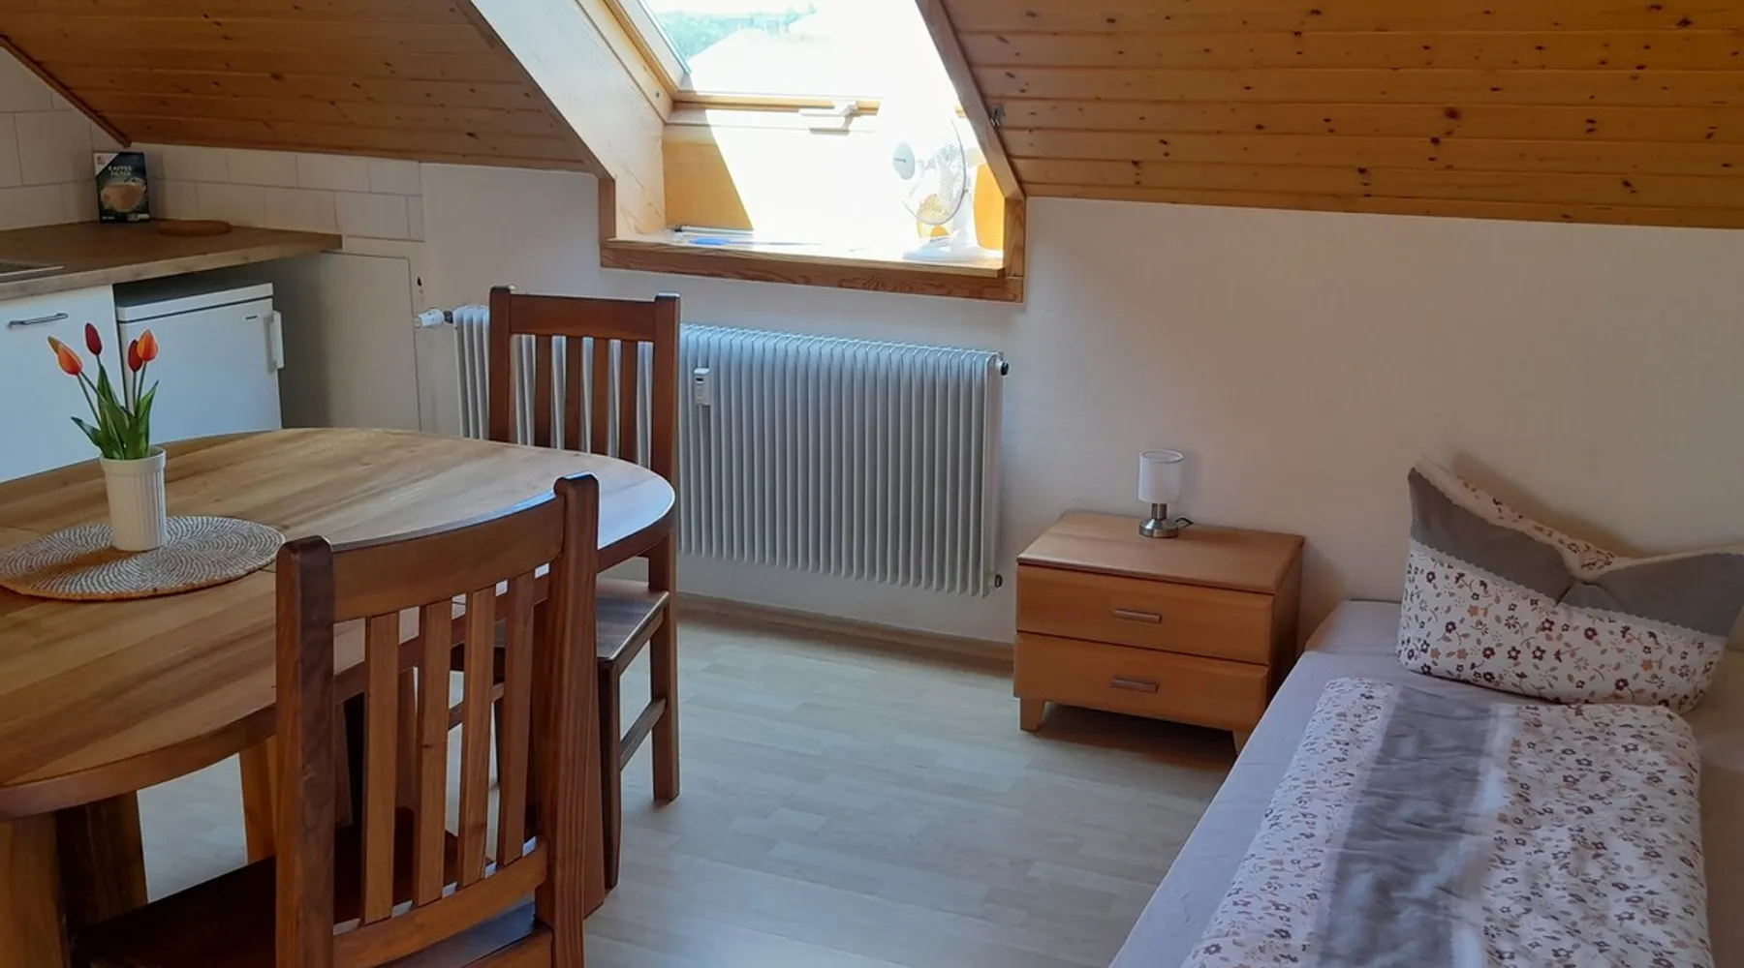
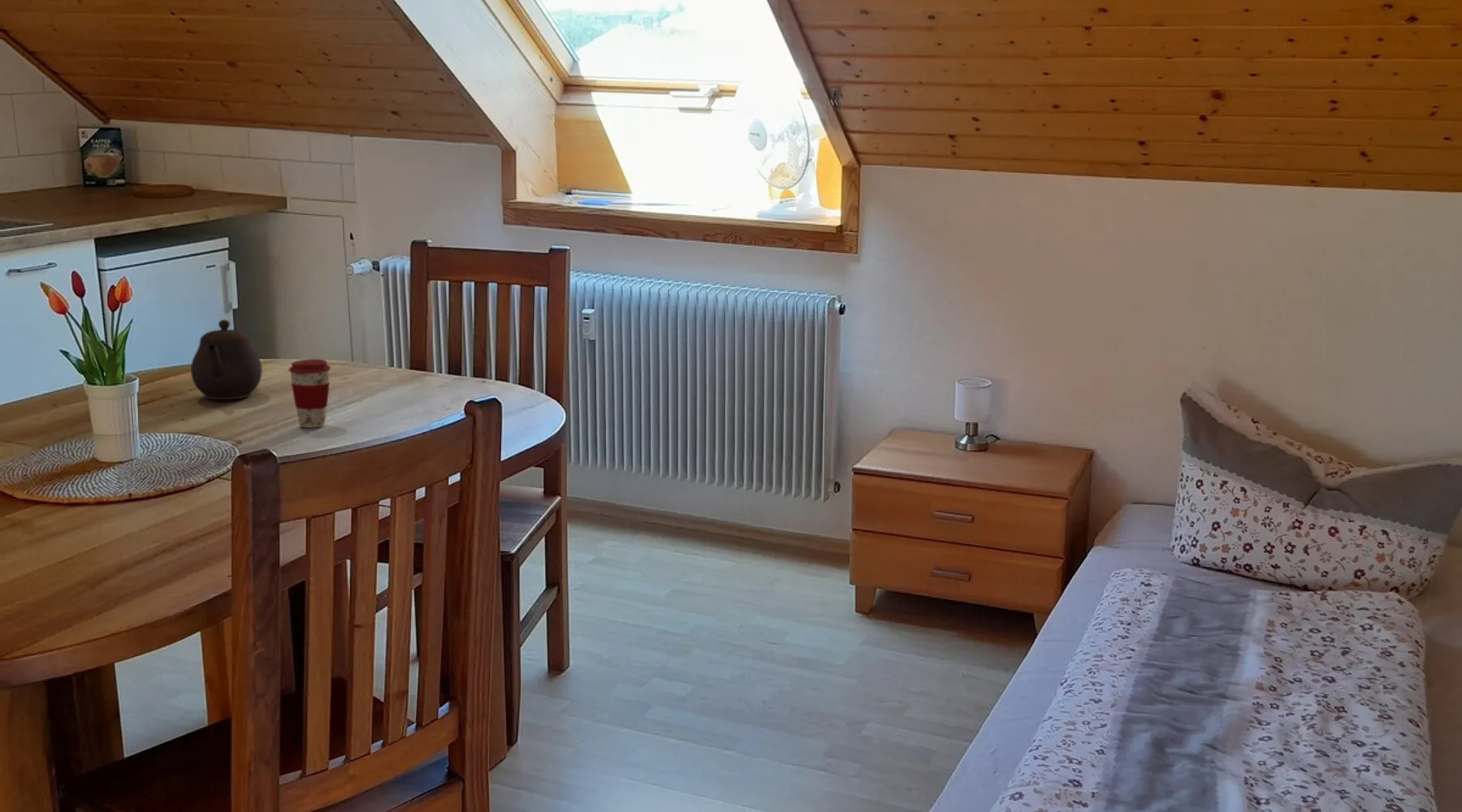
+ teapot [190,319,263,400]
+ coffee cup [288,358,331,429]
